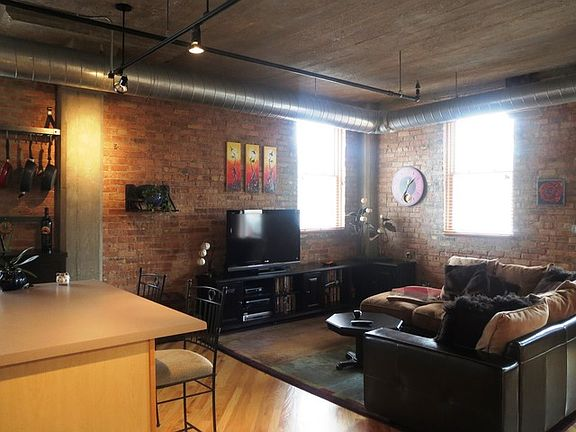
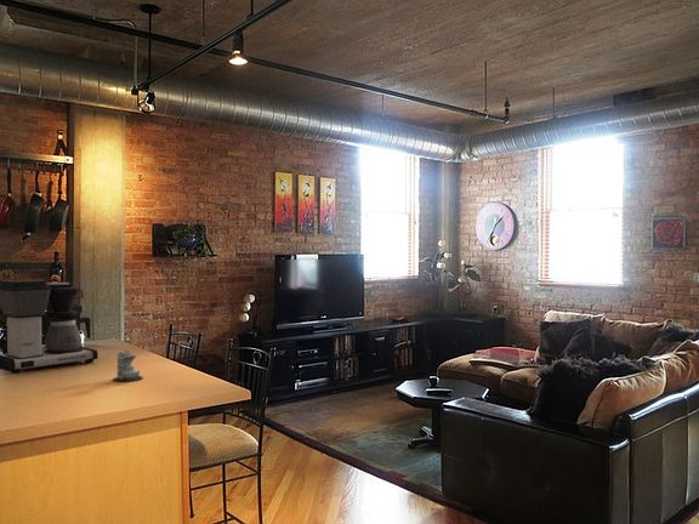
+ candle [112,349,144,383]
+ coffee maker [0,279,100,375]
